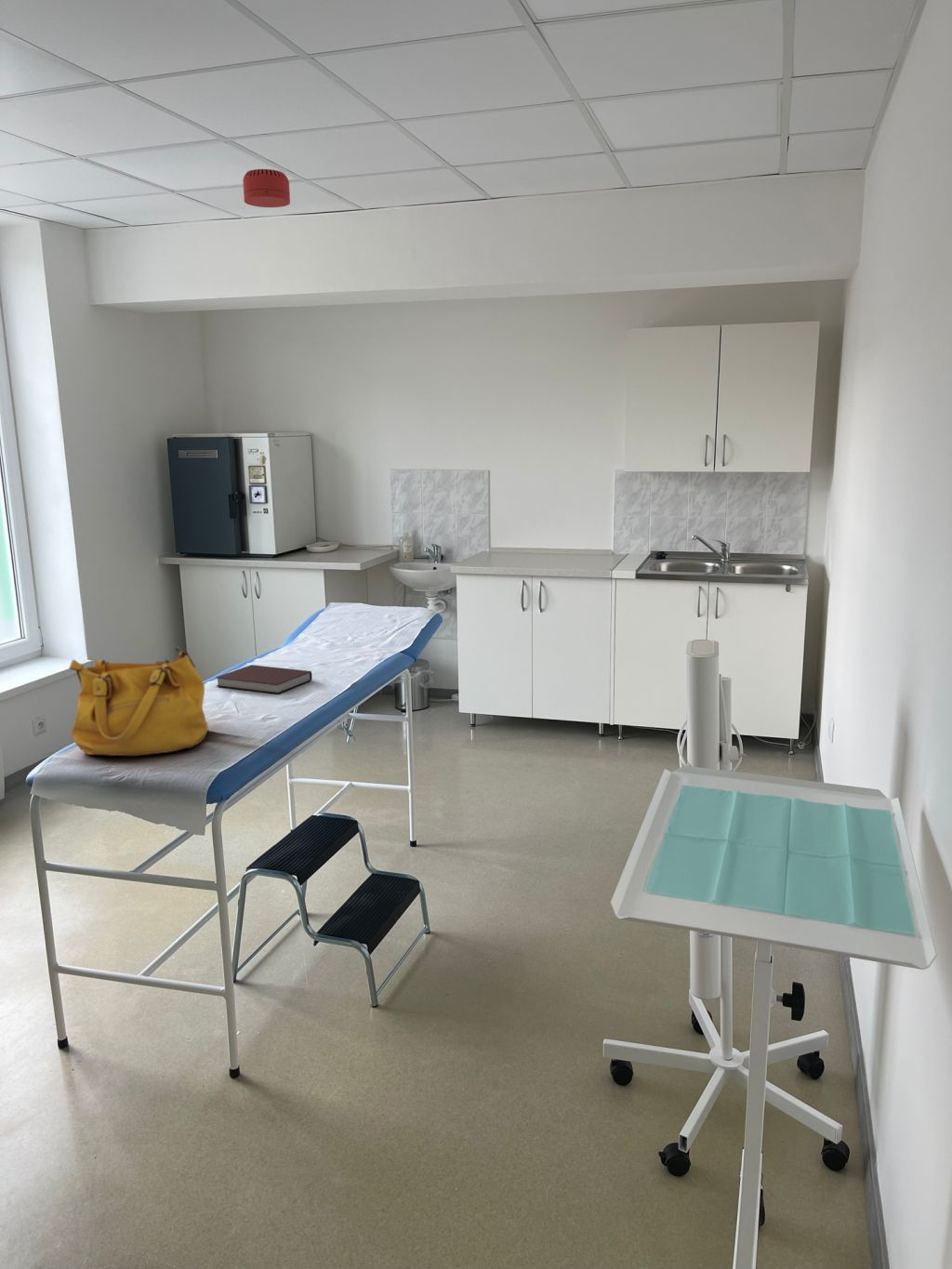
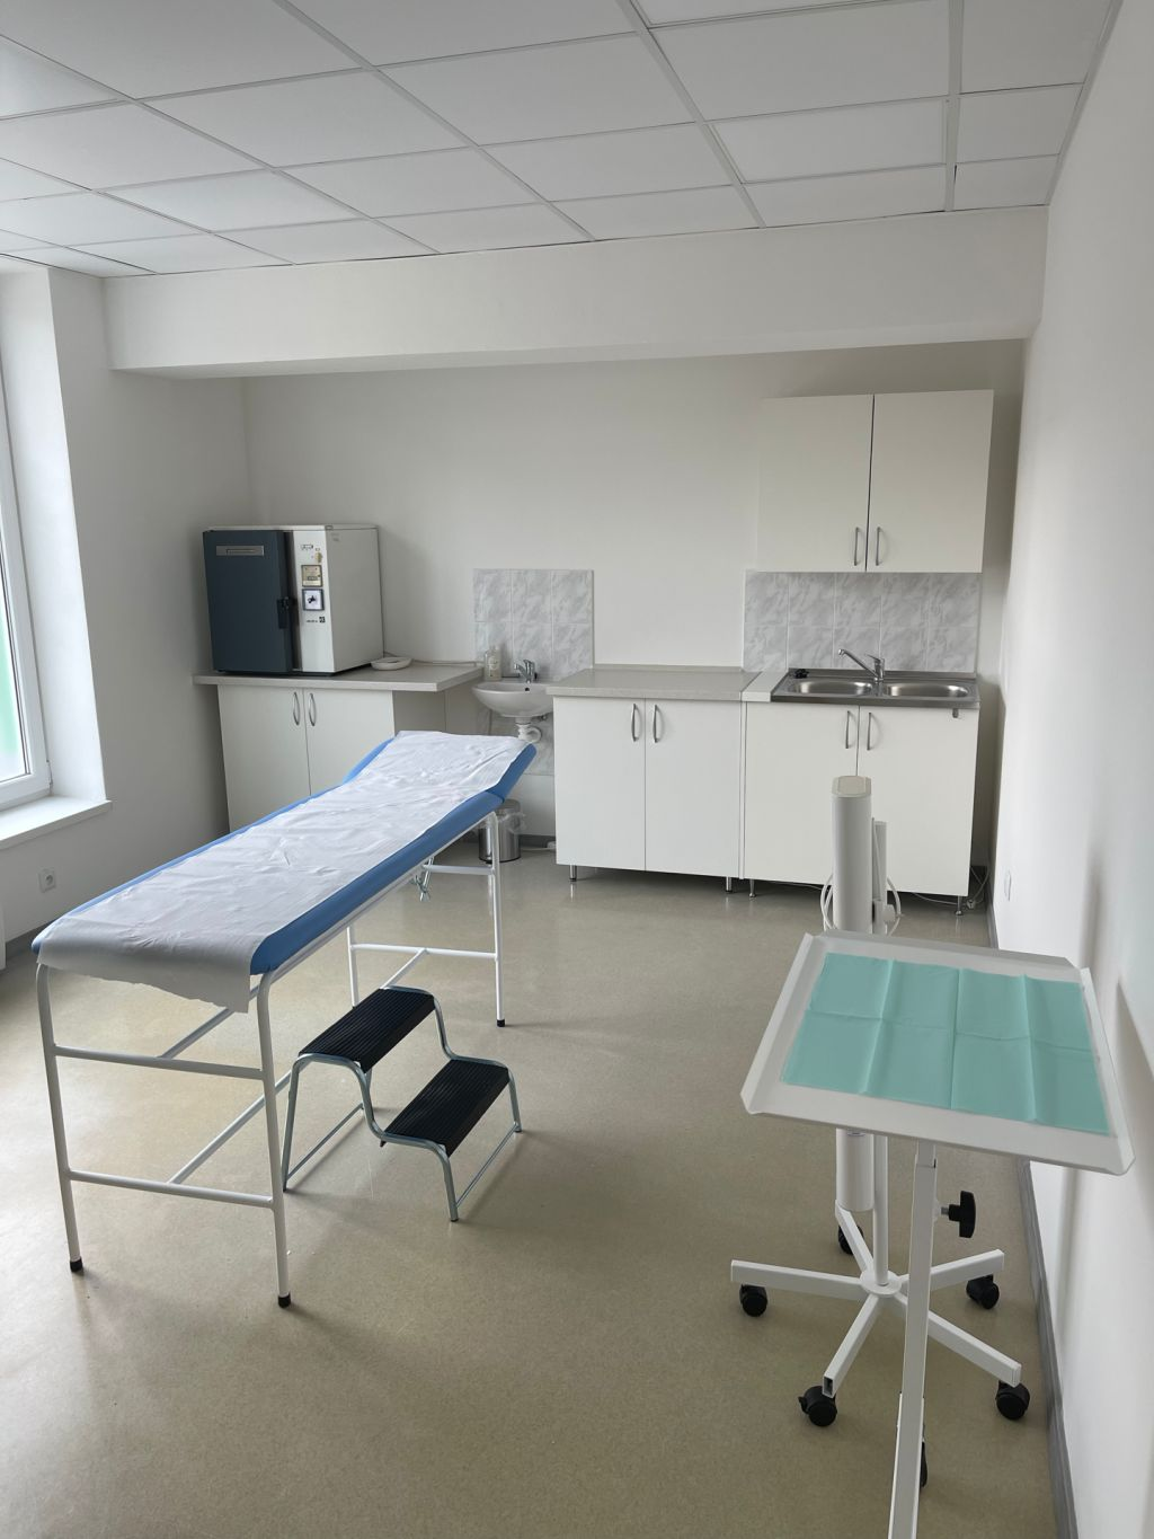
- handbag [68,646,209,757]
- smoke detector [242,168,291,208]
- notebook [215,664,313,694]
